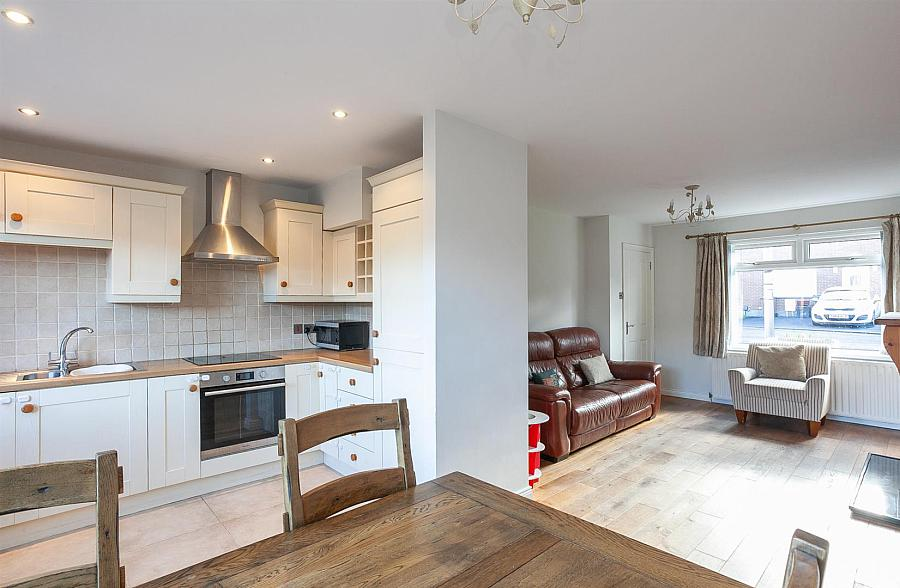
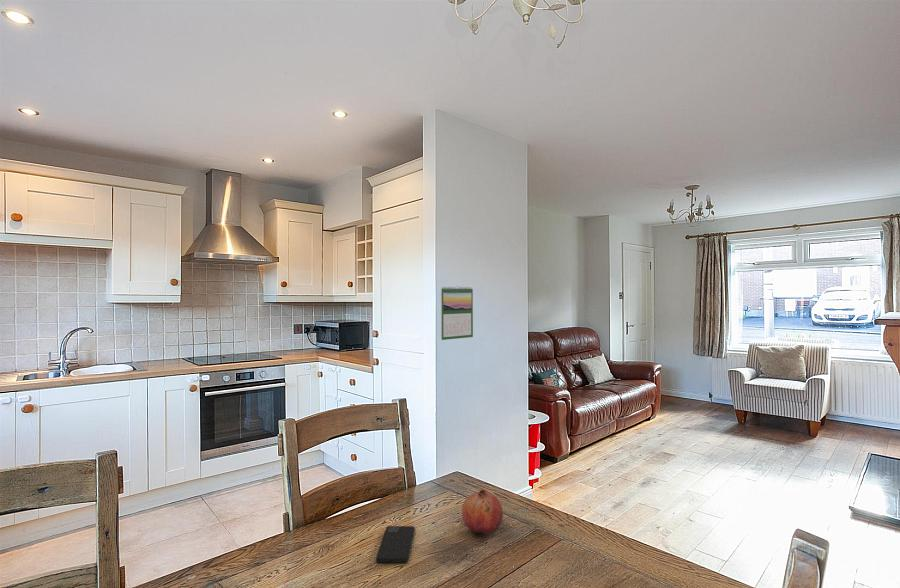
+ smartphone [375,525,416,564]
+ calendar [440,285,474,341]
+ fruit [461,489,504,534]
